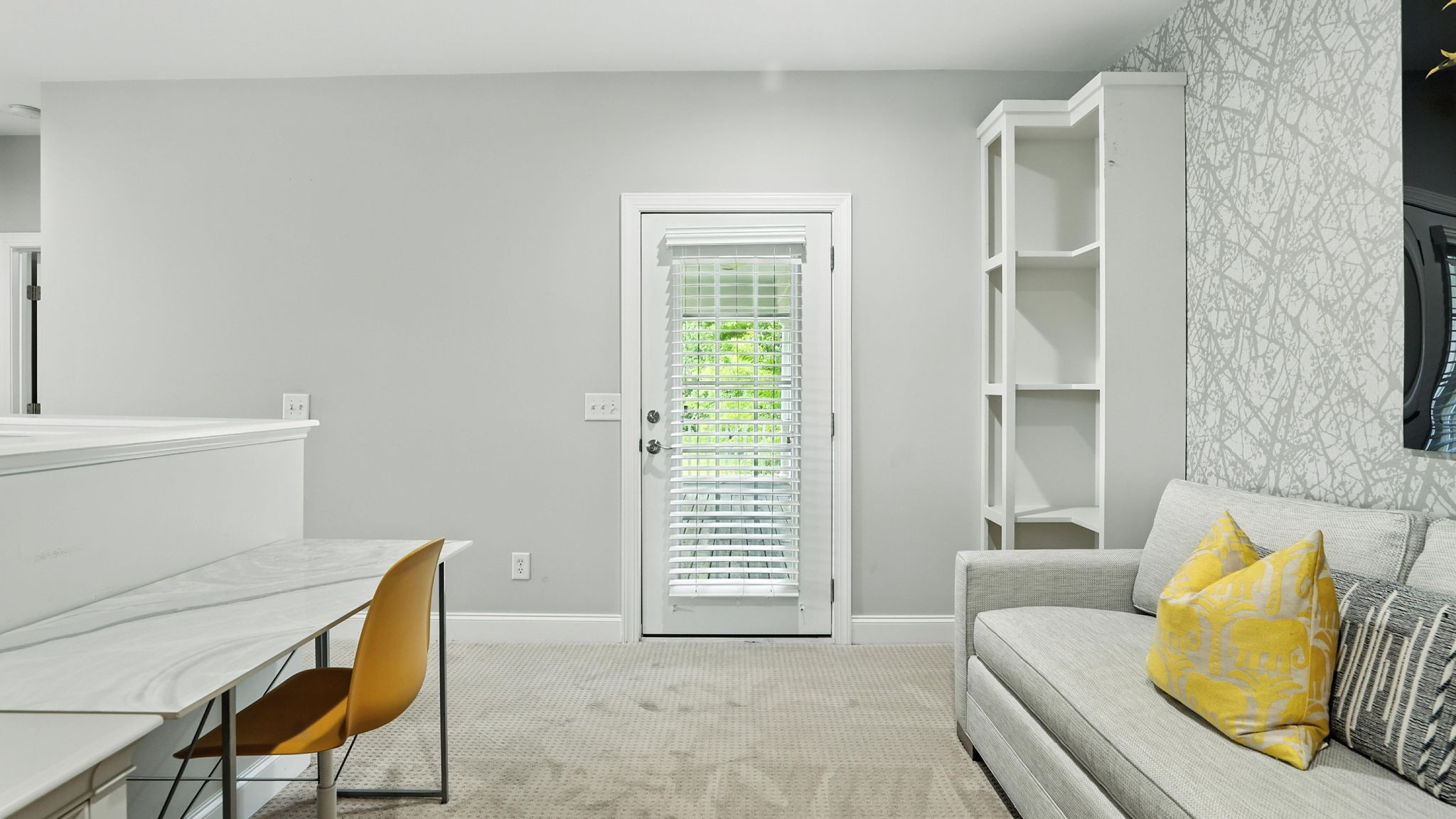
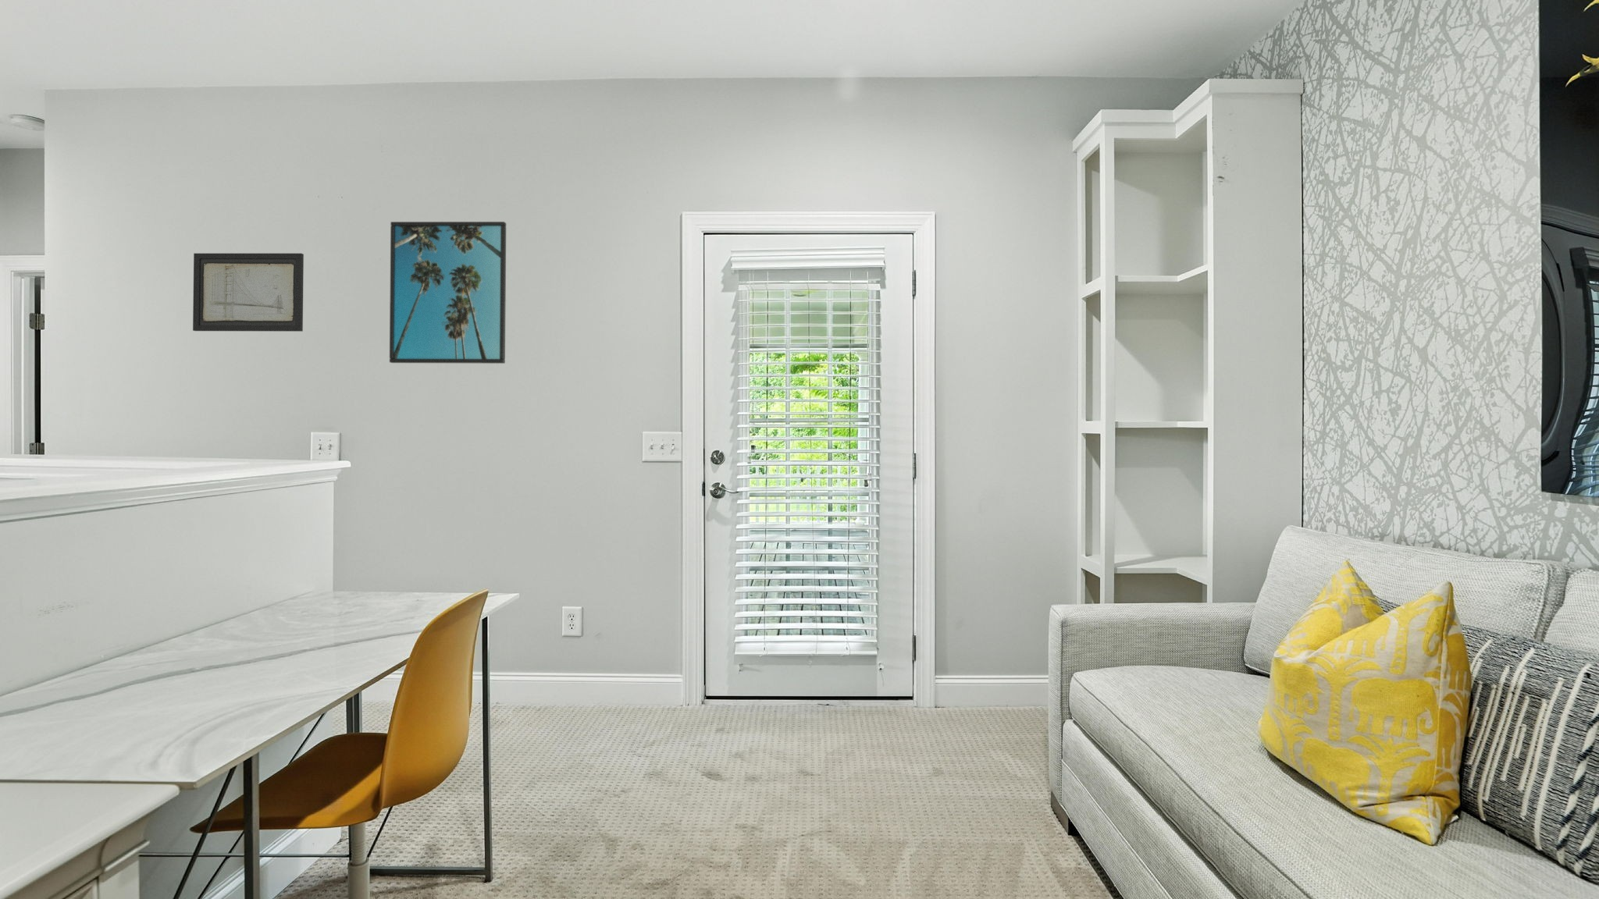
+ wall art [192,252,304,333]
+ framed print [389,221,506,364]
